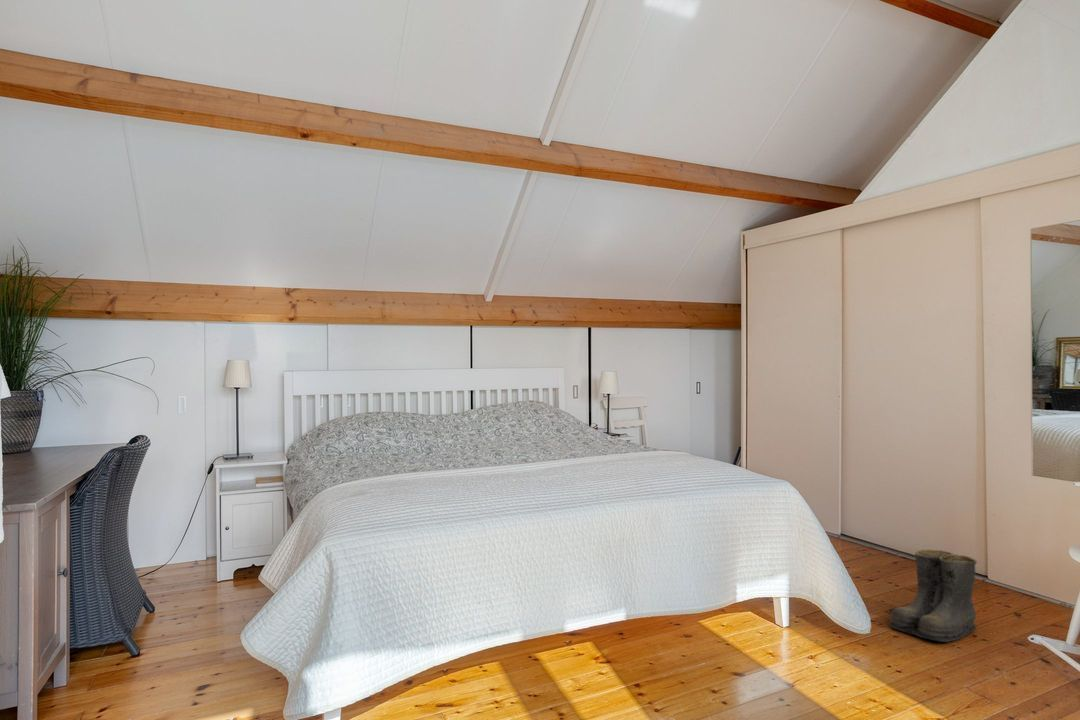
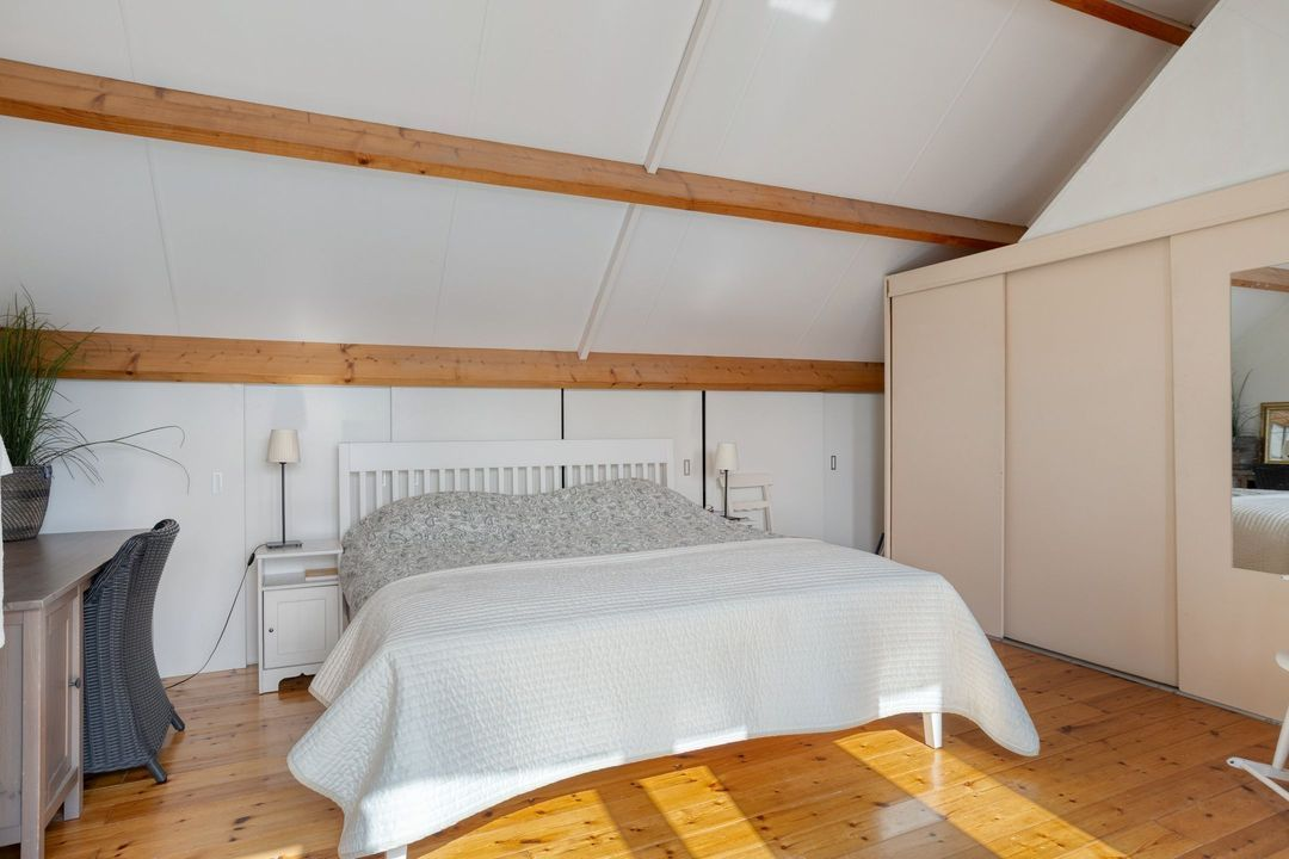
- boots [888,548,980,643]
